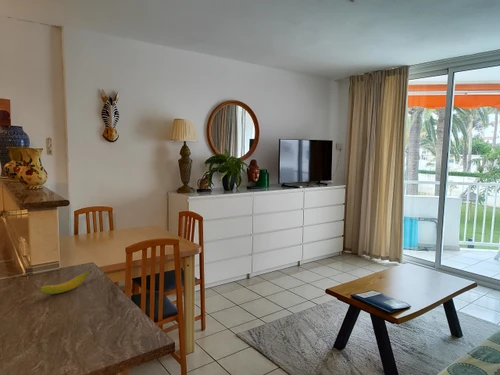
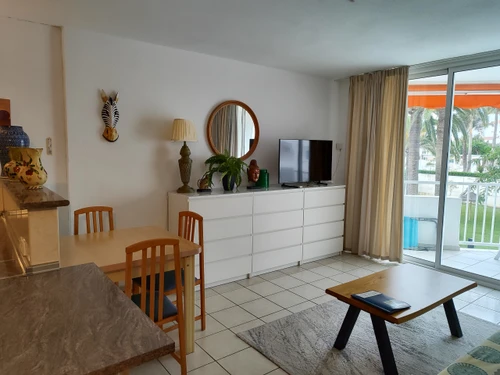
- banana [39,269,91,295]
